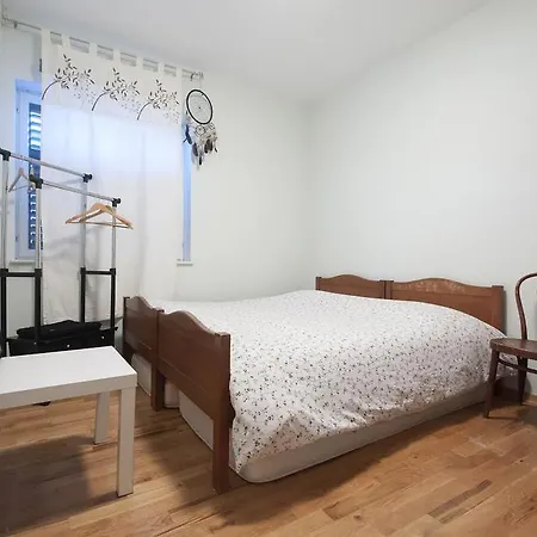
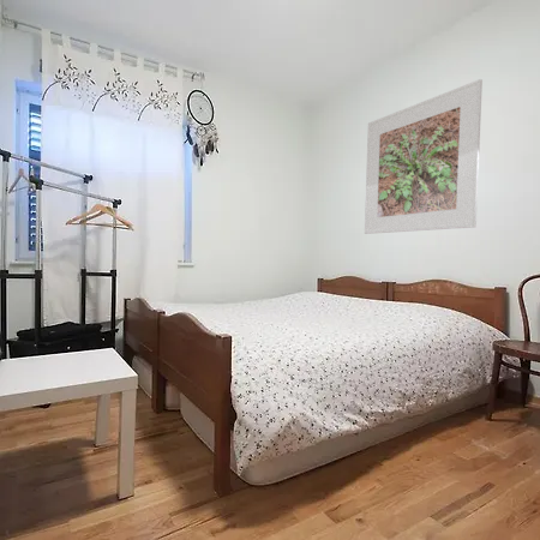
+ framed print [364,78,484,235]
